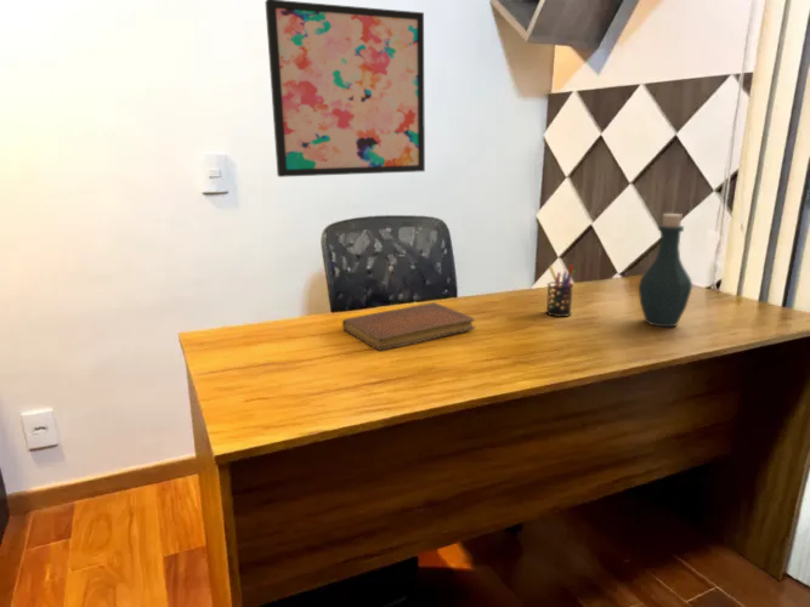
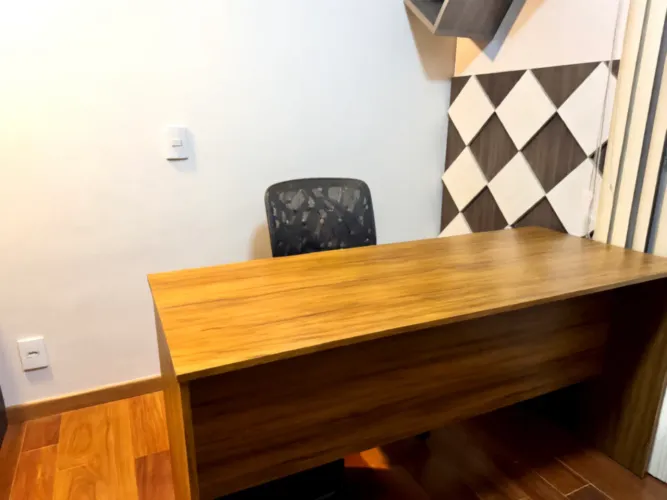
- notebook [341,301,476,351]
- pen holder [545,263,577,318]
- bottle [638,212,693,328]
- wall art [264,0,426,178]
